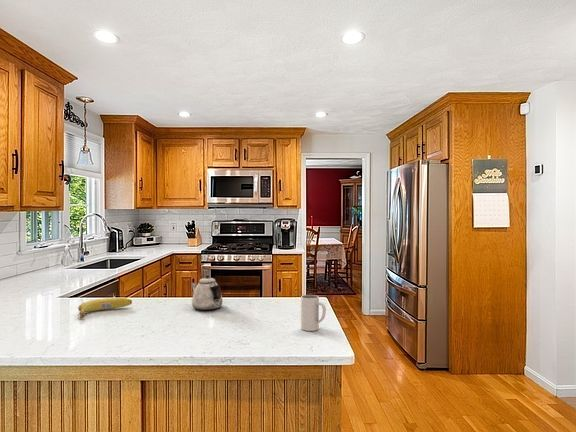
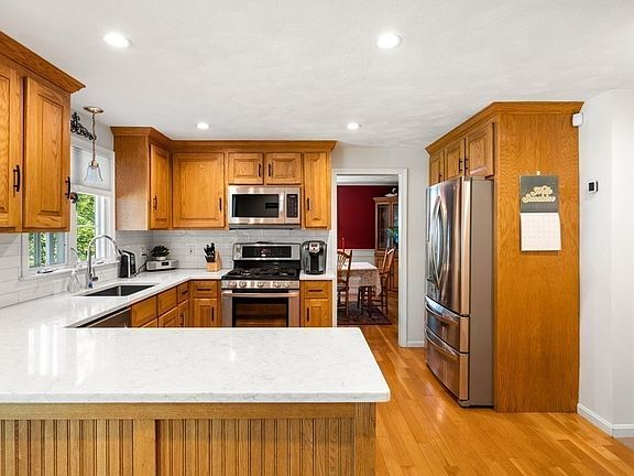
- fruit [77,296,133,320]
- teapot [191,275,224,311]
- mug [300,294,327,332]
